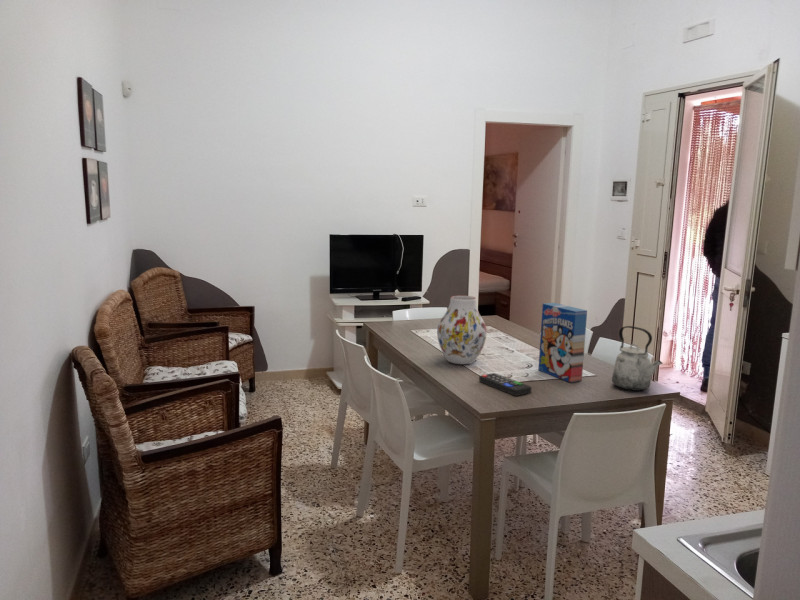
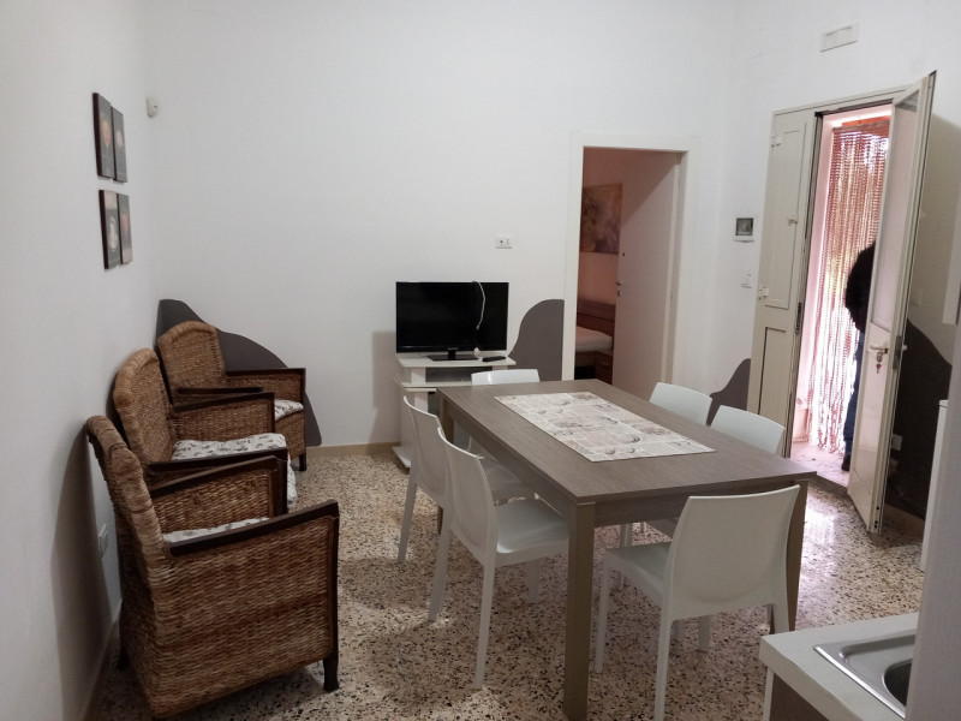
- kettle [611,325,664,392]
- cereal box [537,302,588,384]
- remote control [478,372,533,397]
- vase [436,295,488,365]
